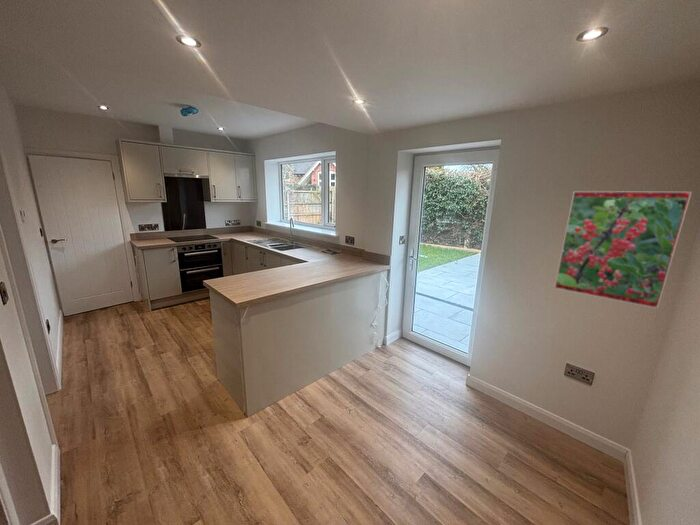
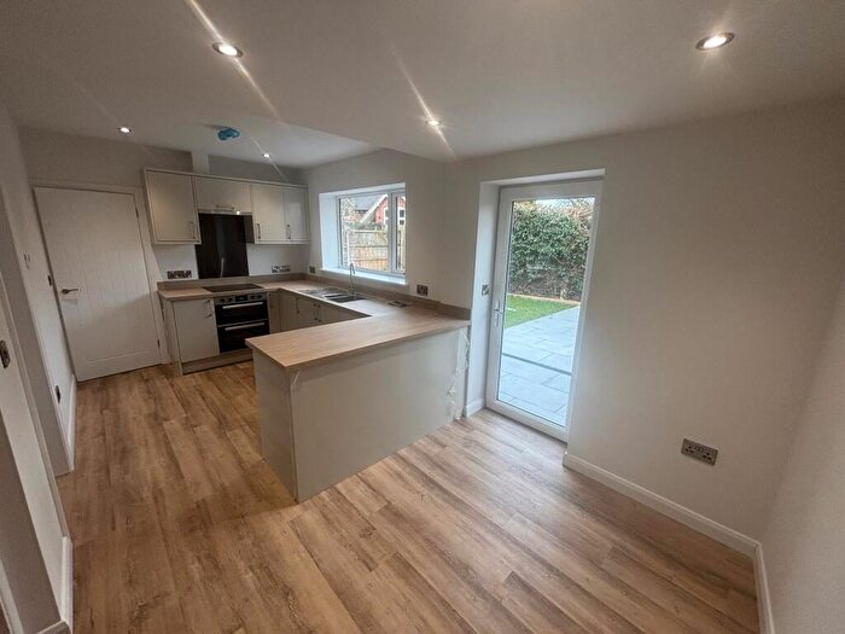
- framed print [553,190,693,310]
